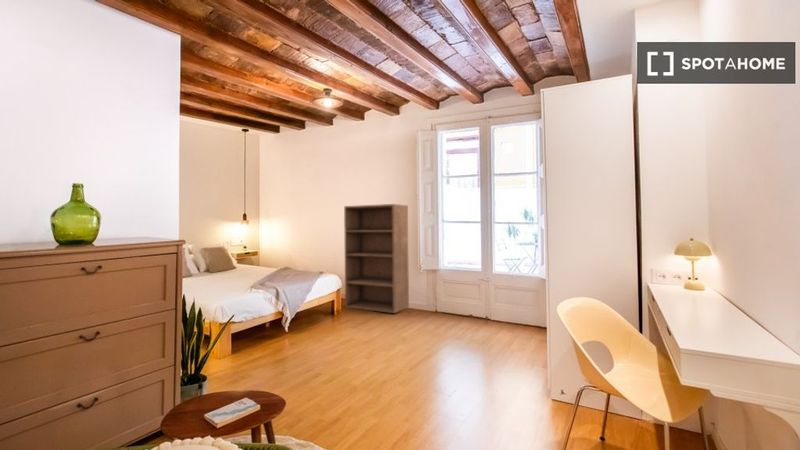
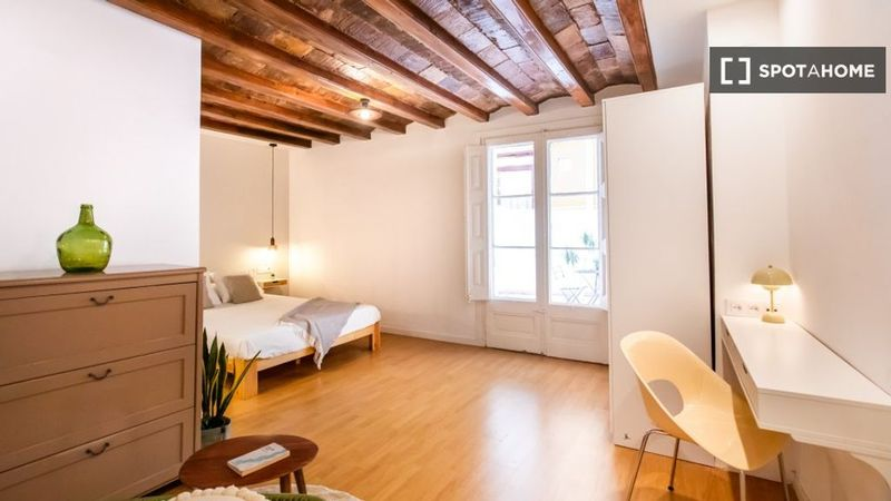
- bookshelf [343,203,410,314]
